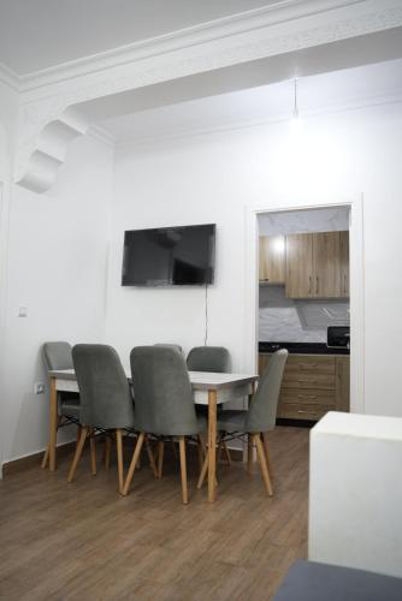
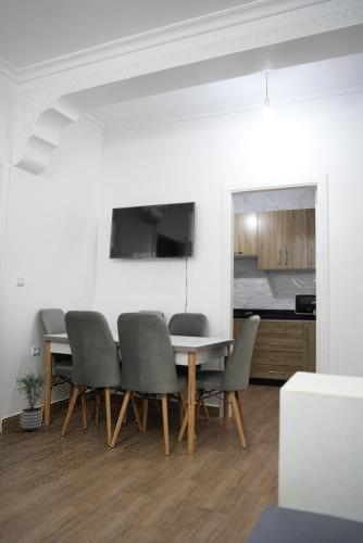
+ potted plant [13,371,54,432]
